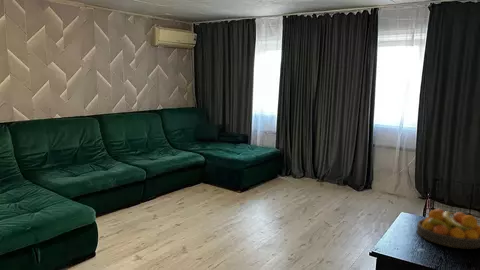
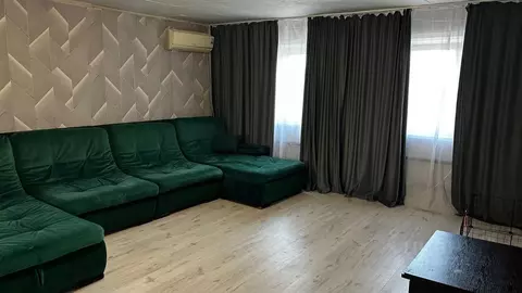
- fruit bowl [416,208,480,250]
